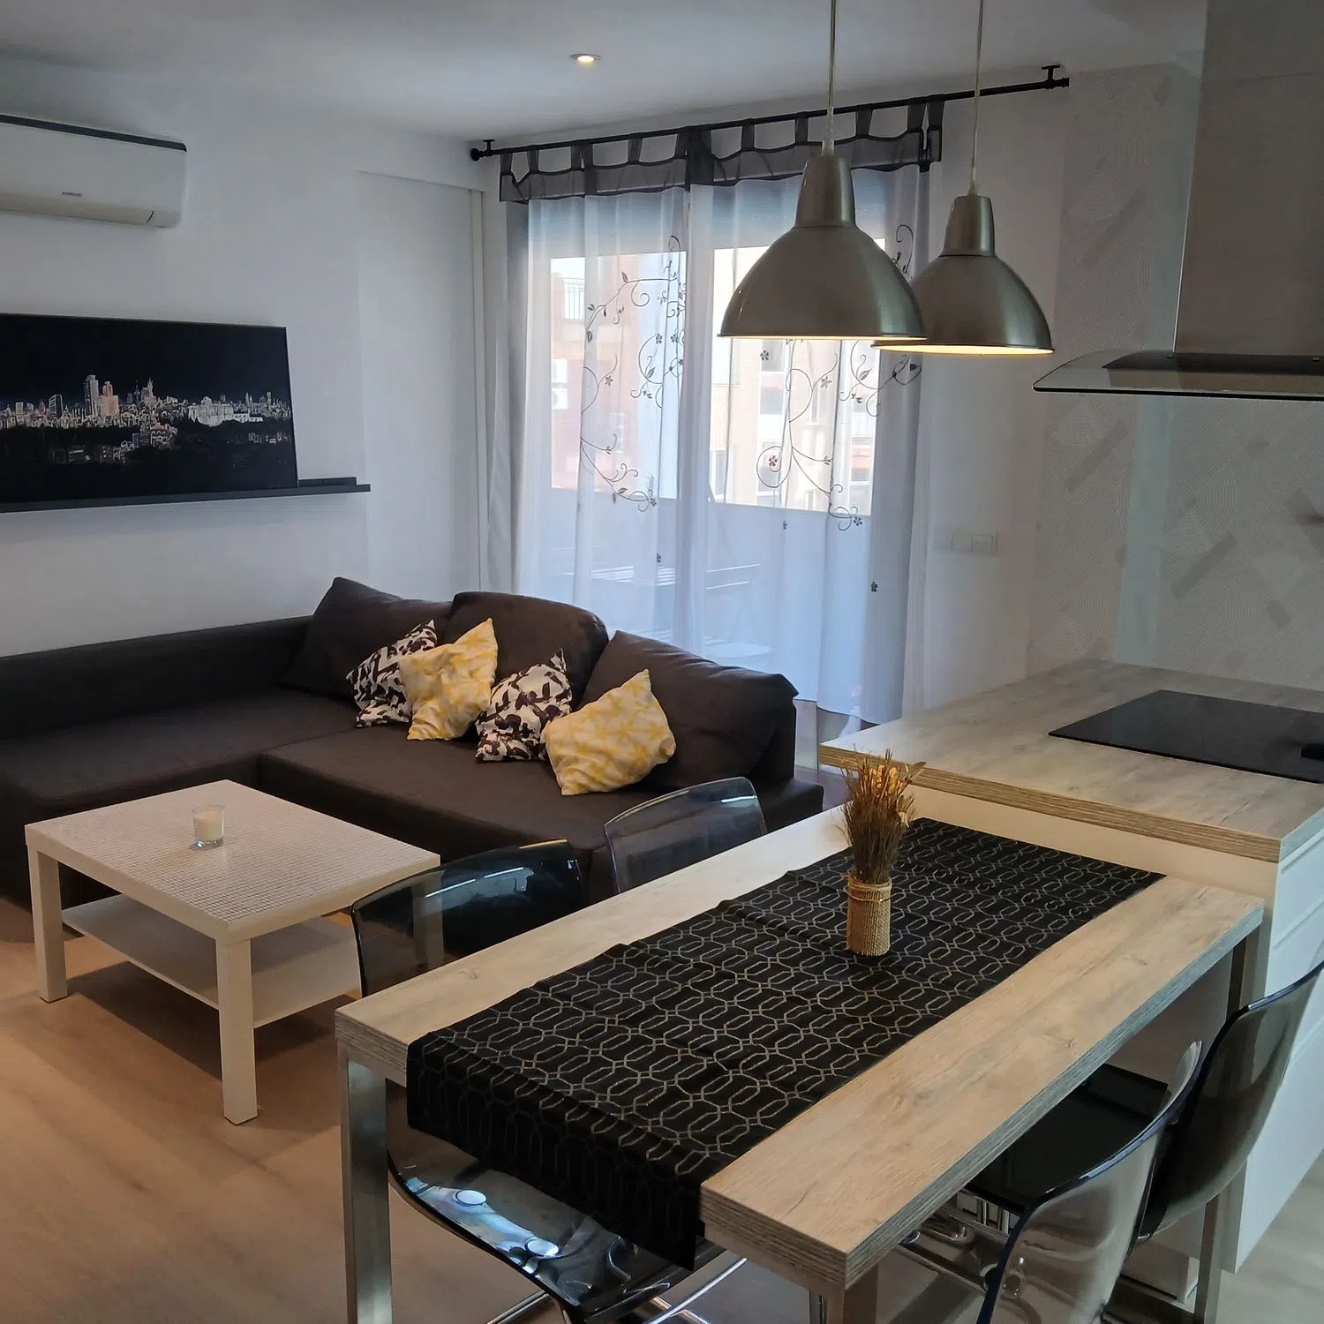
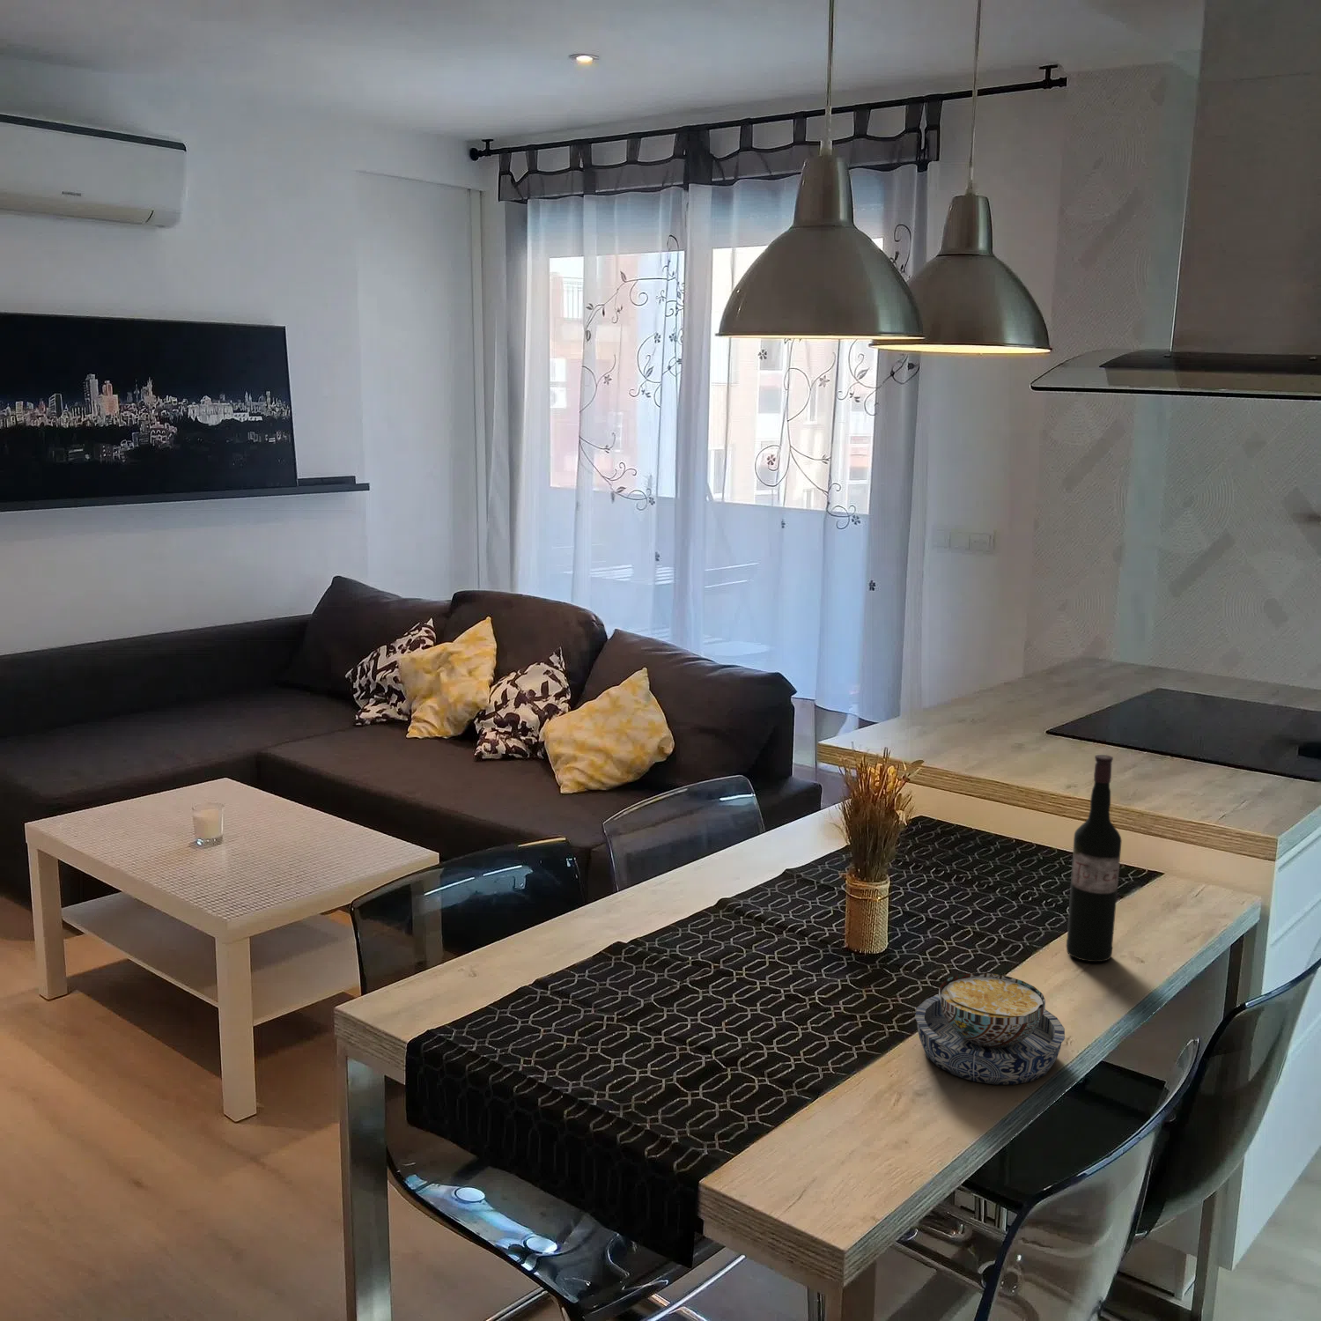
+ bowl [915,973,1066,1086]
+ wine bottle [1066,754,1123,963]
